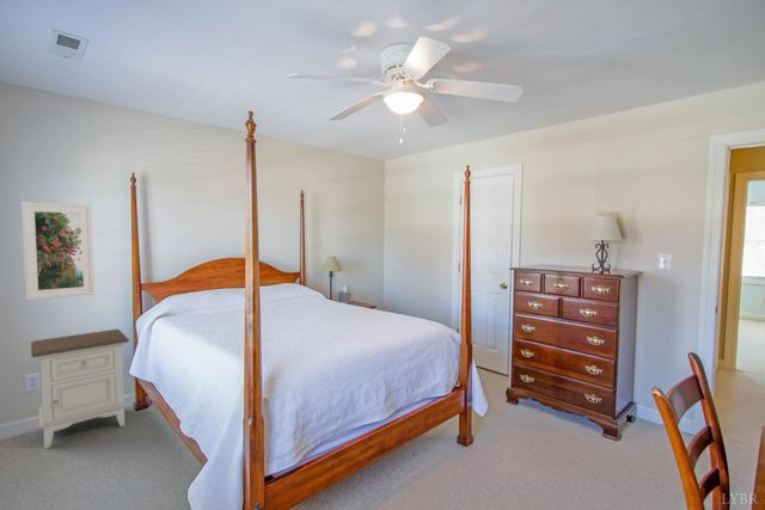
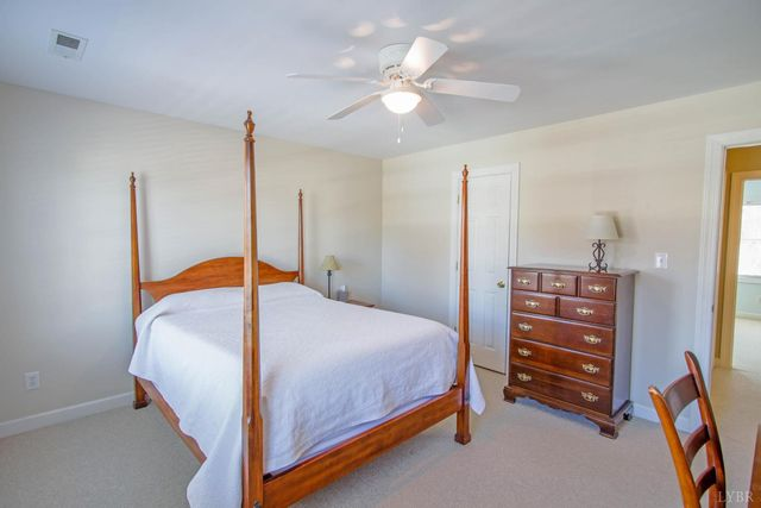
- nightstand [30,328,130,449]
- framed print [20,201,96,301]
